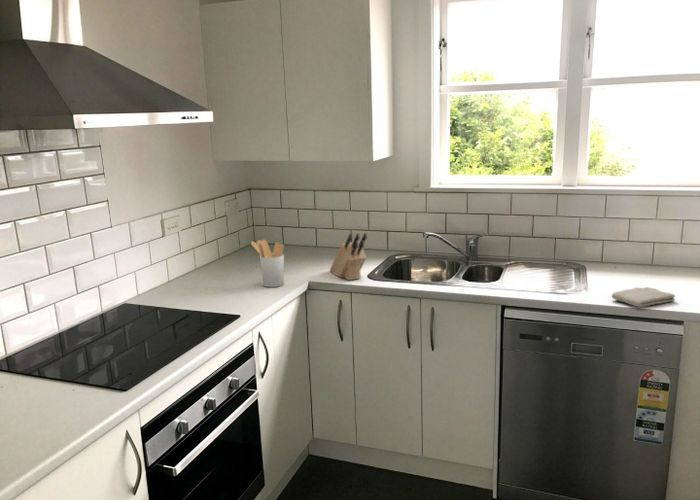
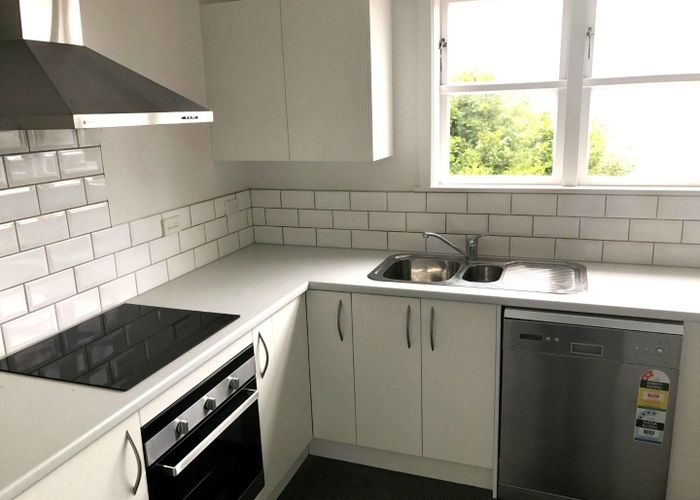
- utensil holder [250,239,285,288]
- knife block [329,232,368,281]
- washcloth [611,286,676,308]
